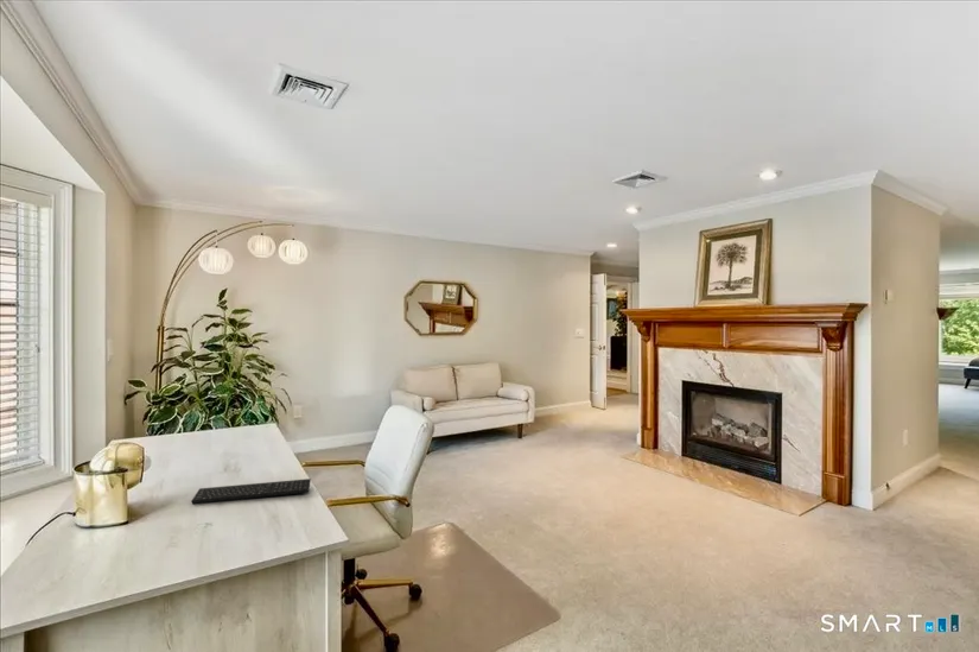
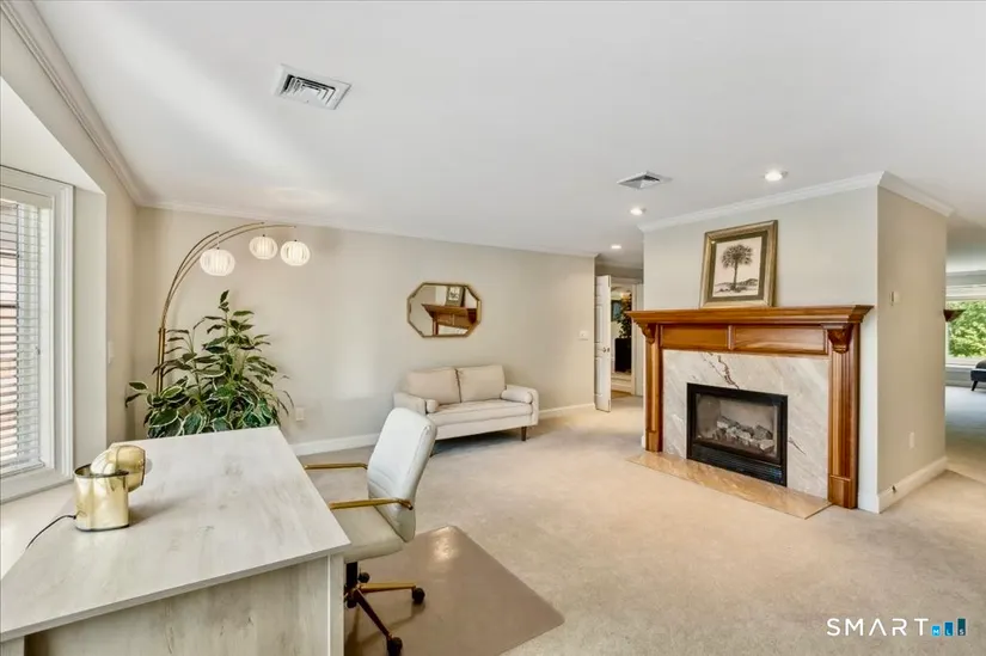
- keyboard [190,477,312,505]
